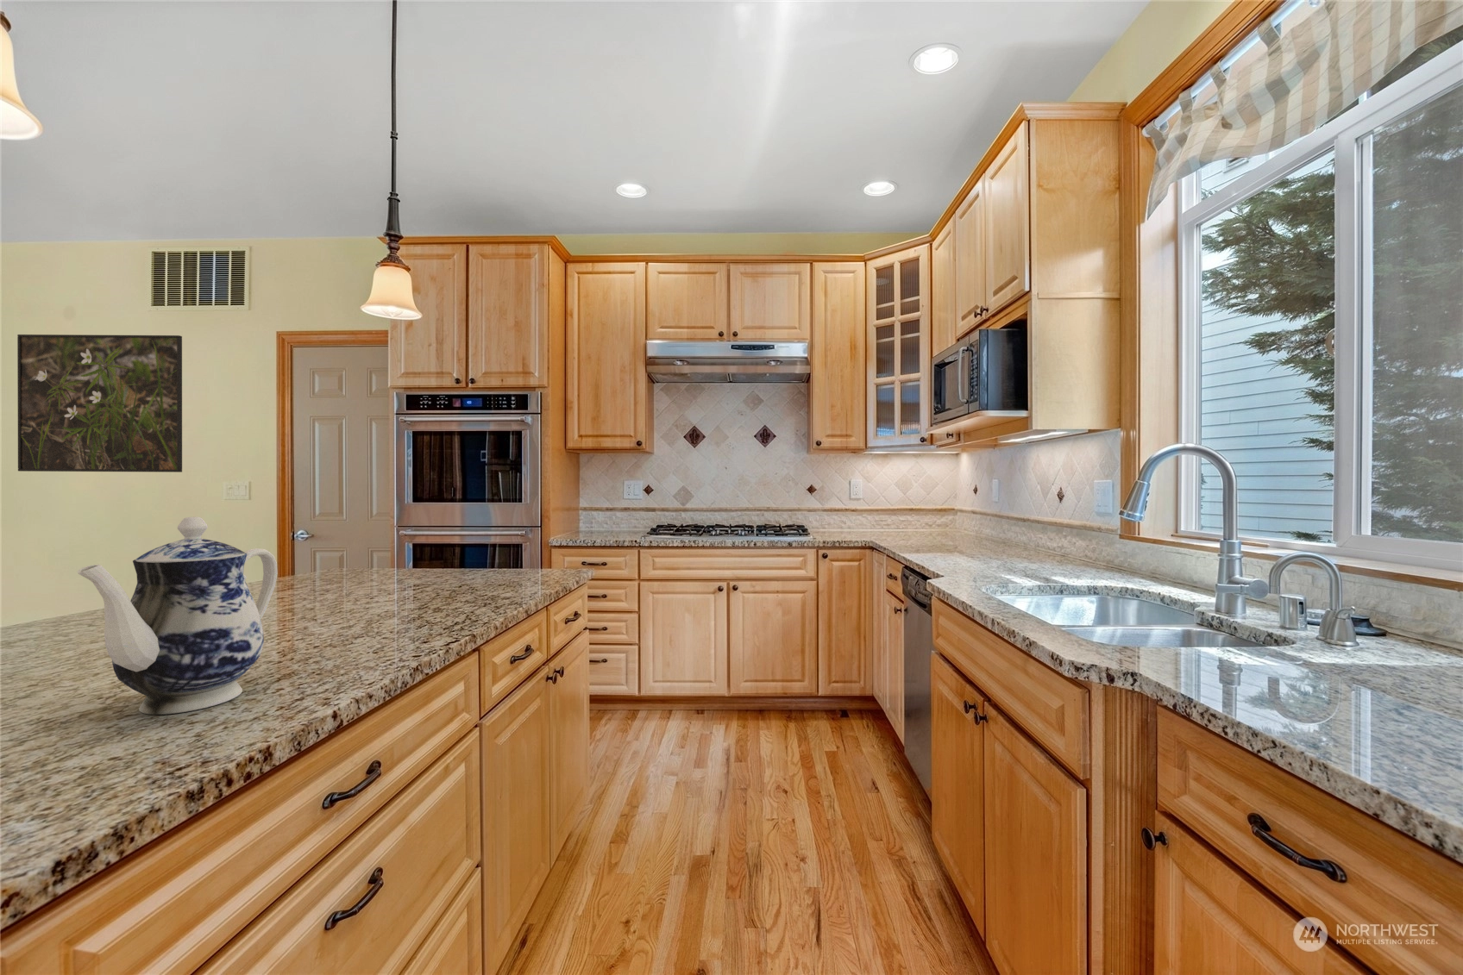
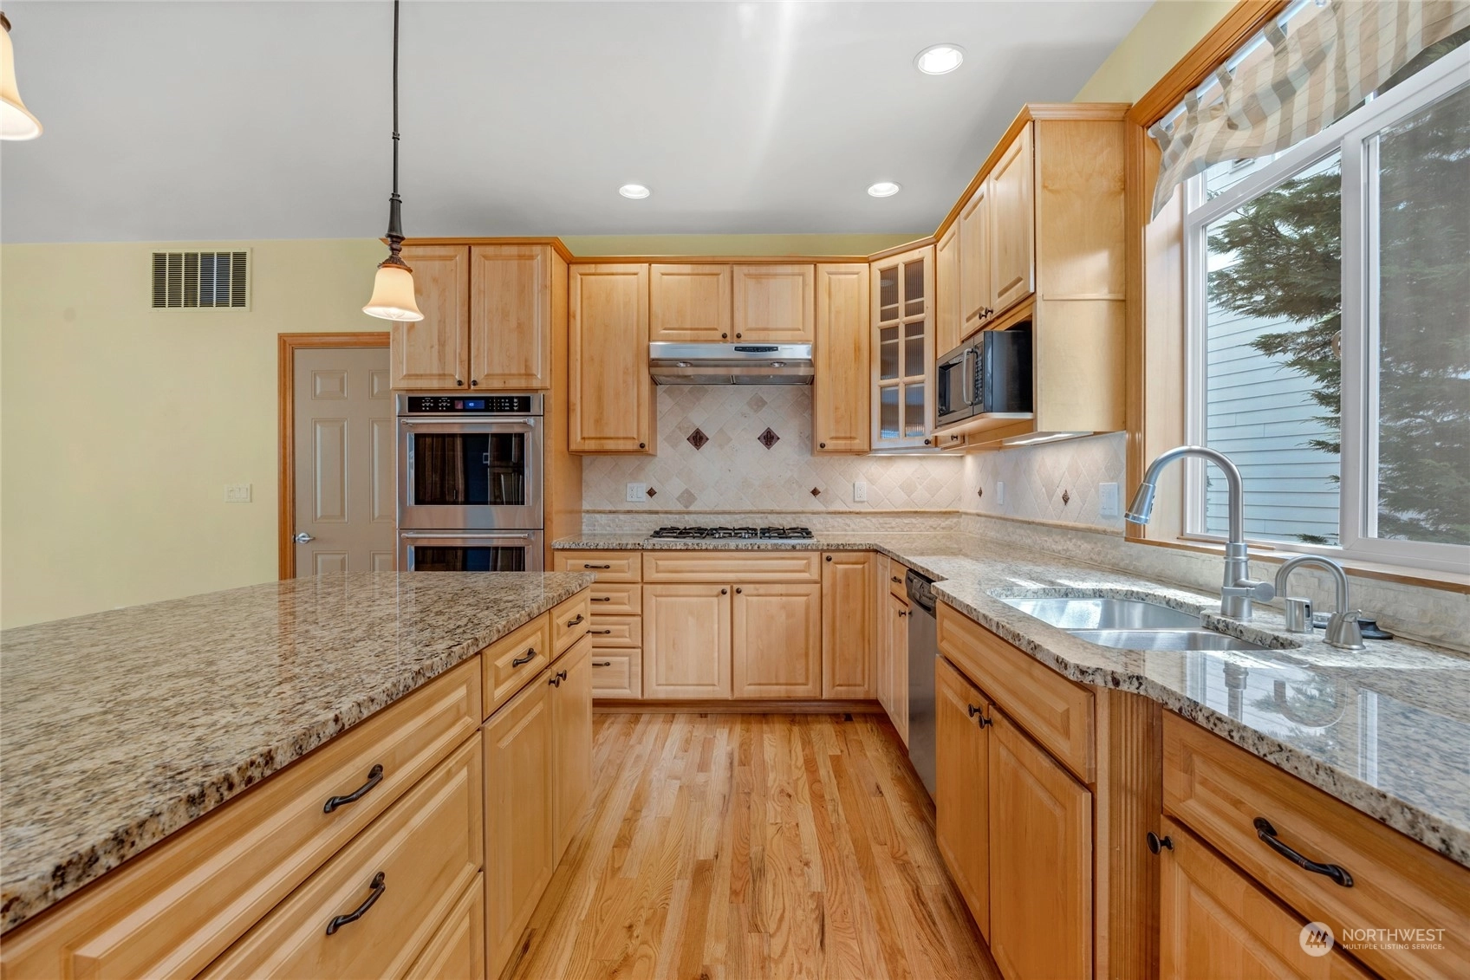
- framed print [16,334,183,473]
- teapot [77,517,279,716]
